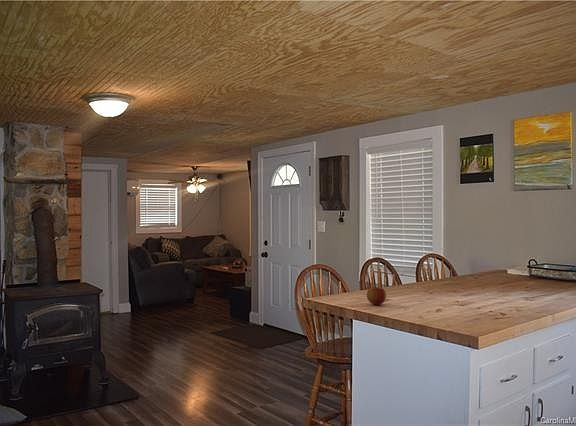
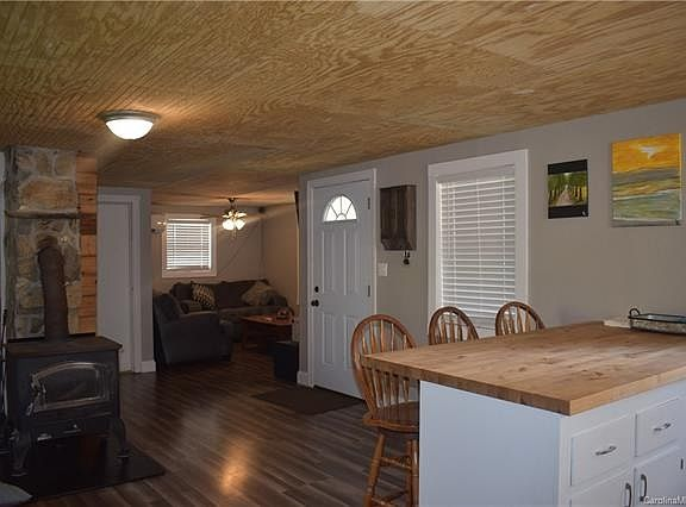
- apple [366,286,387,306]
